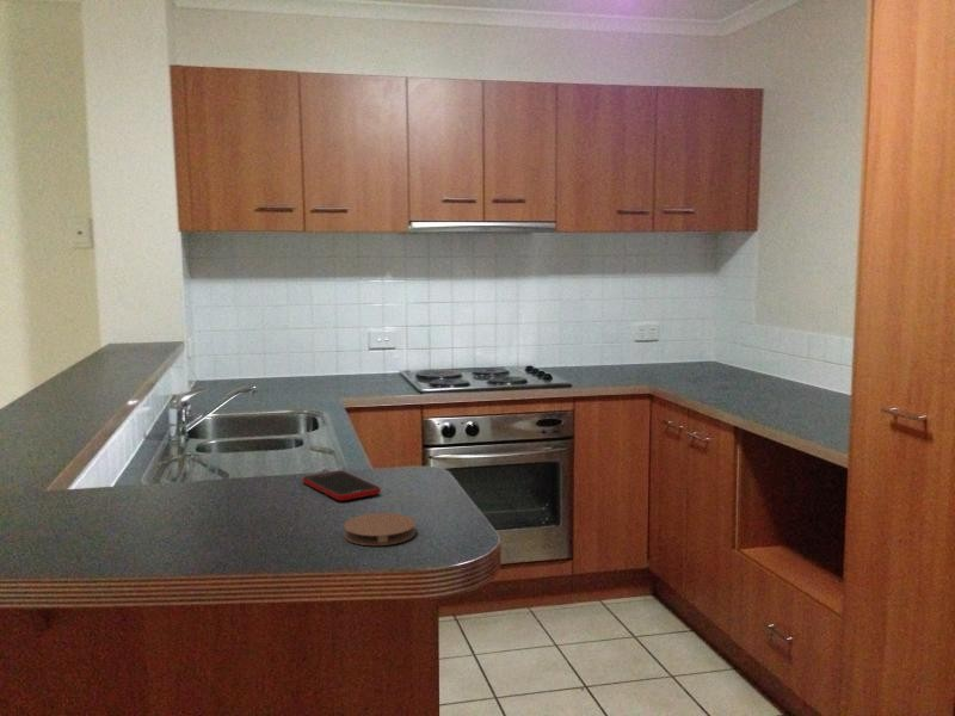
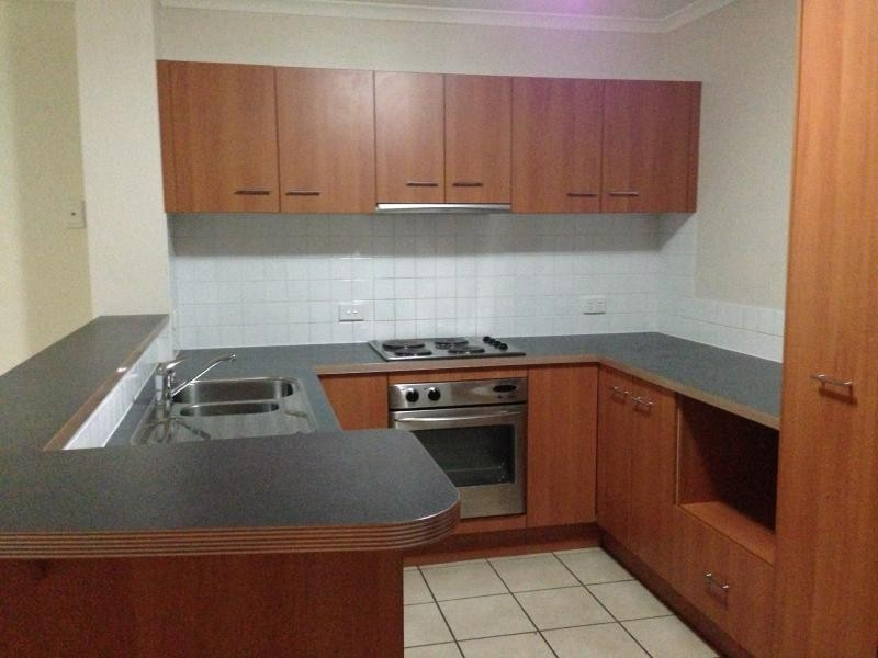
- coaster [343,512,417,547]
- cell phone [302,470,382,502]
